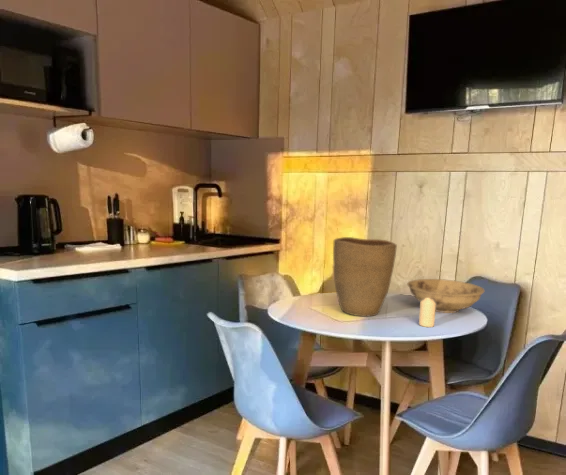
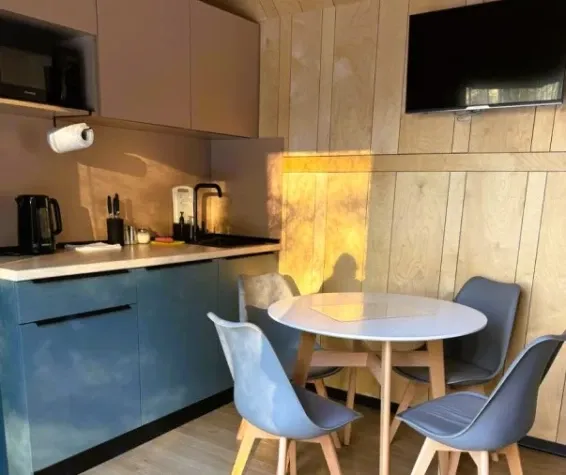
- bowl [406,278,485,314]
- candle [418,298,436,328]
- vase [332,236,398,317]
